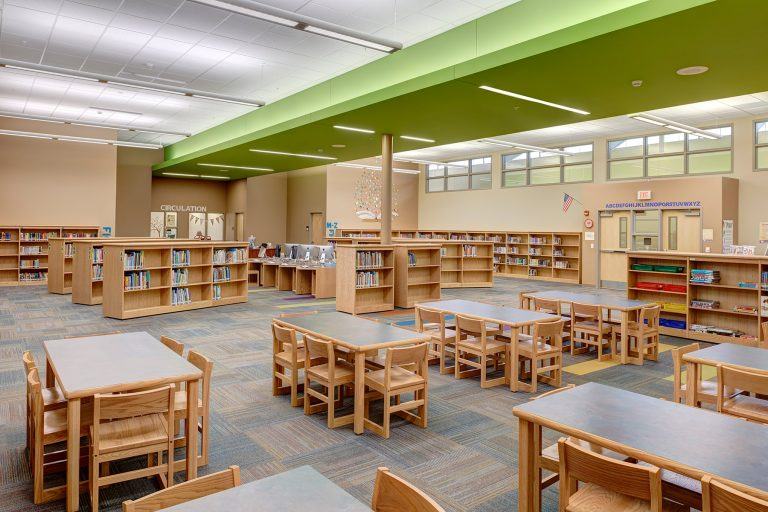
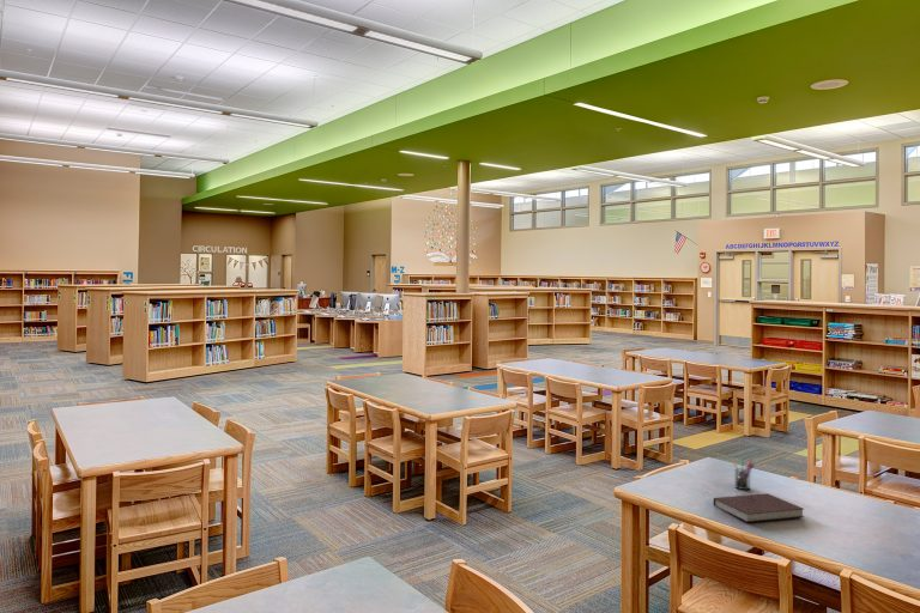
+ notebook [713,492,805,523]
+ pen holder [731,457,756,491]
